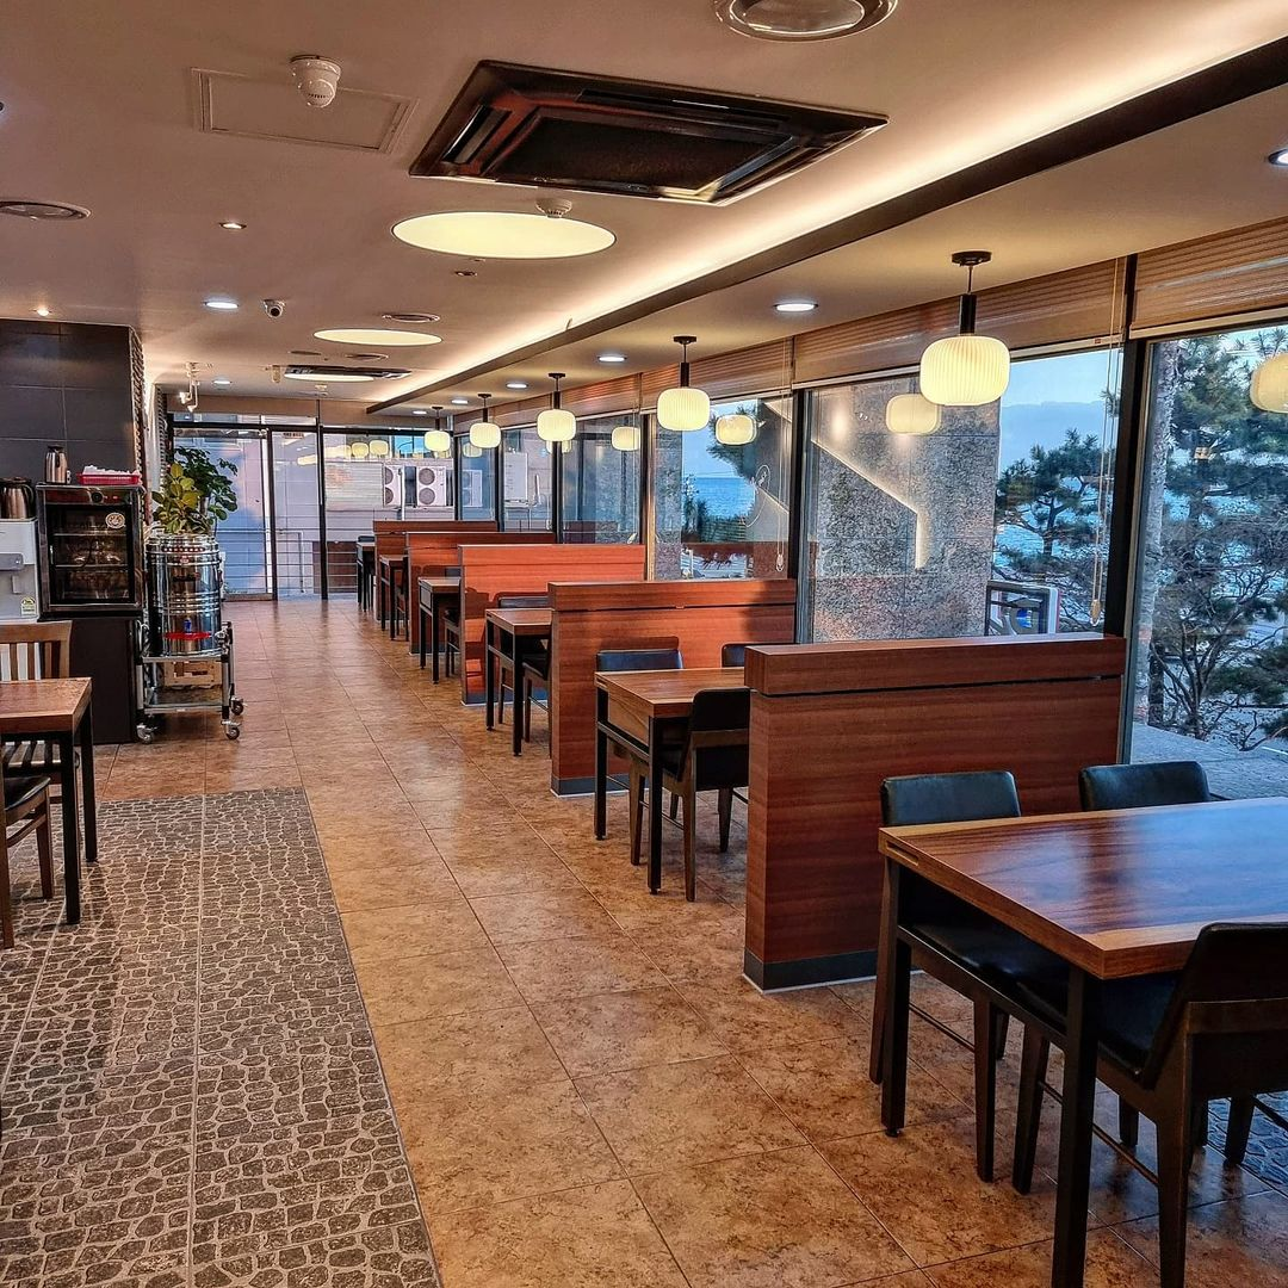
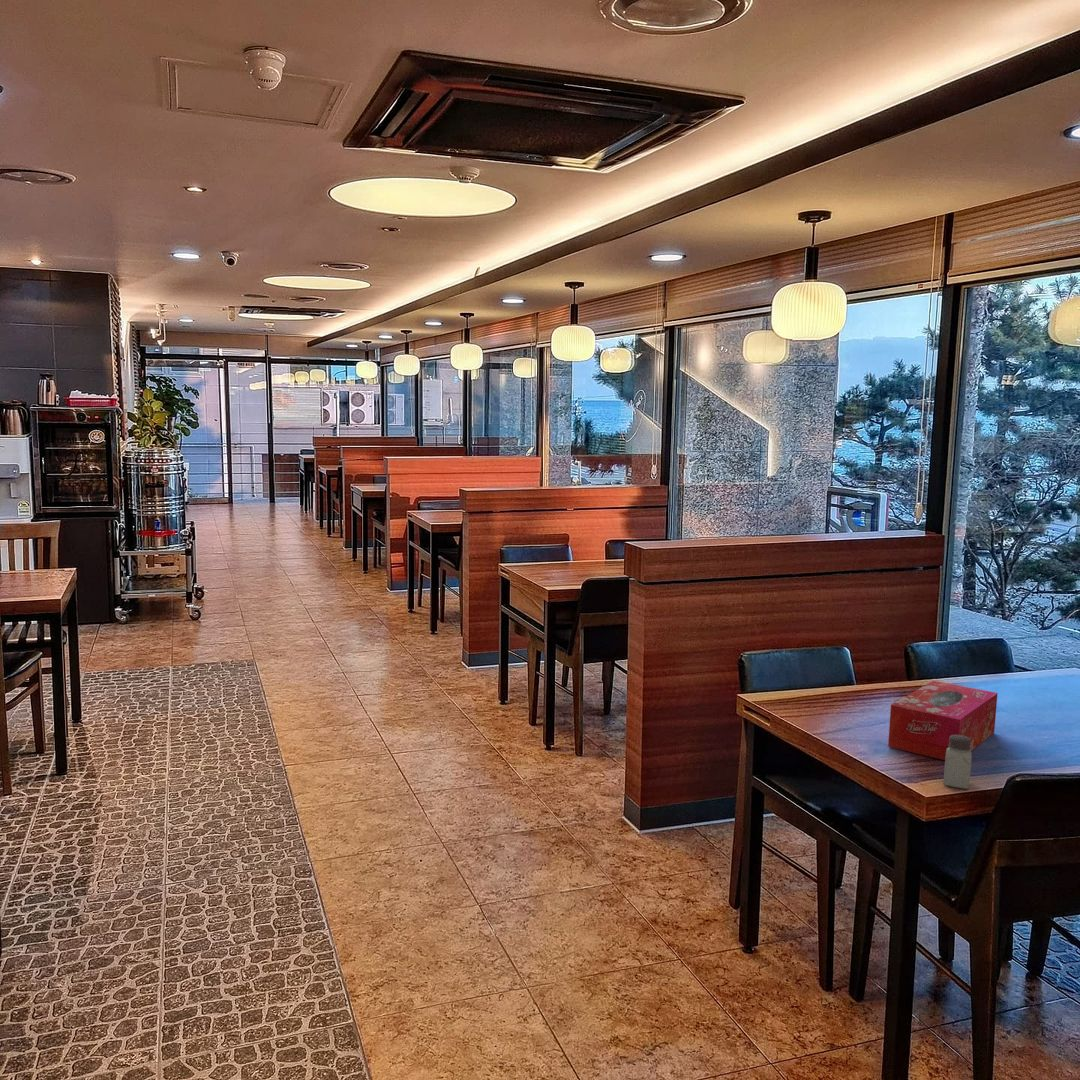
+ saltshaker [942,735,973,790]
+ tissue box [887,680,999,761]
